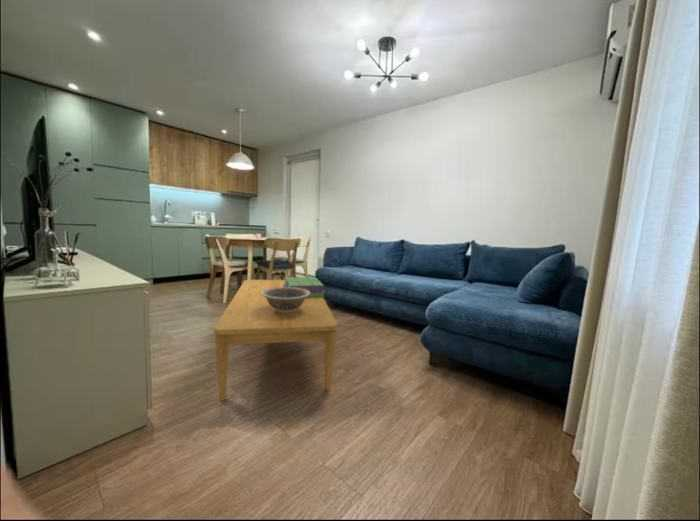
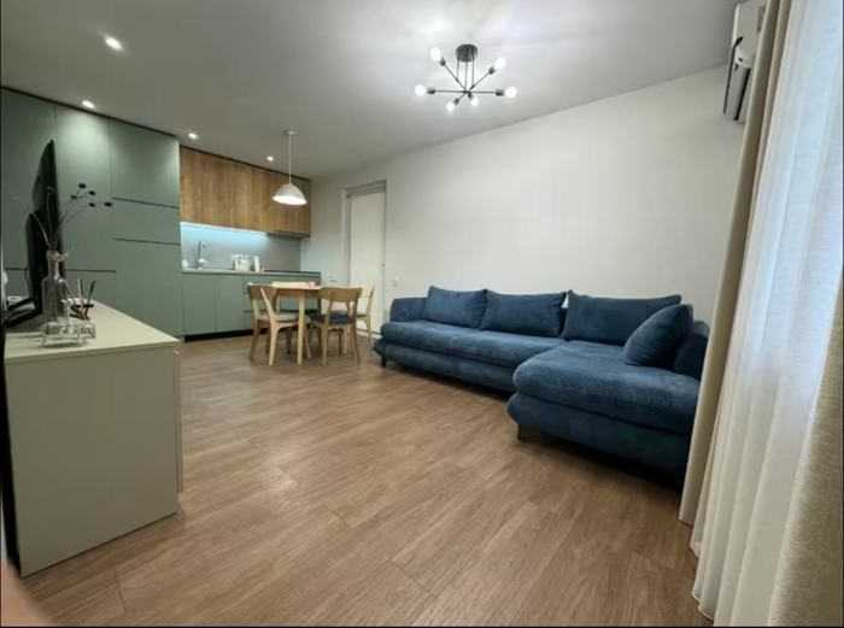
- decorative bowl [261,287,310,313]
- stack of books [284,276,326,298]
- coffee table [213,279,339,402]
